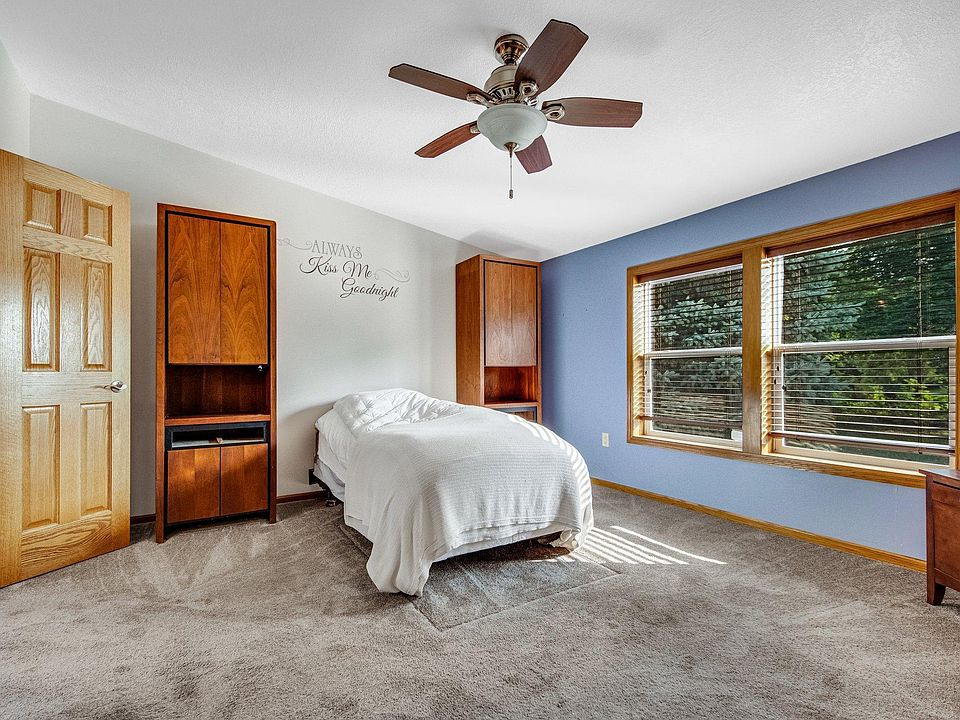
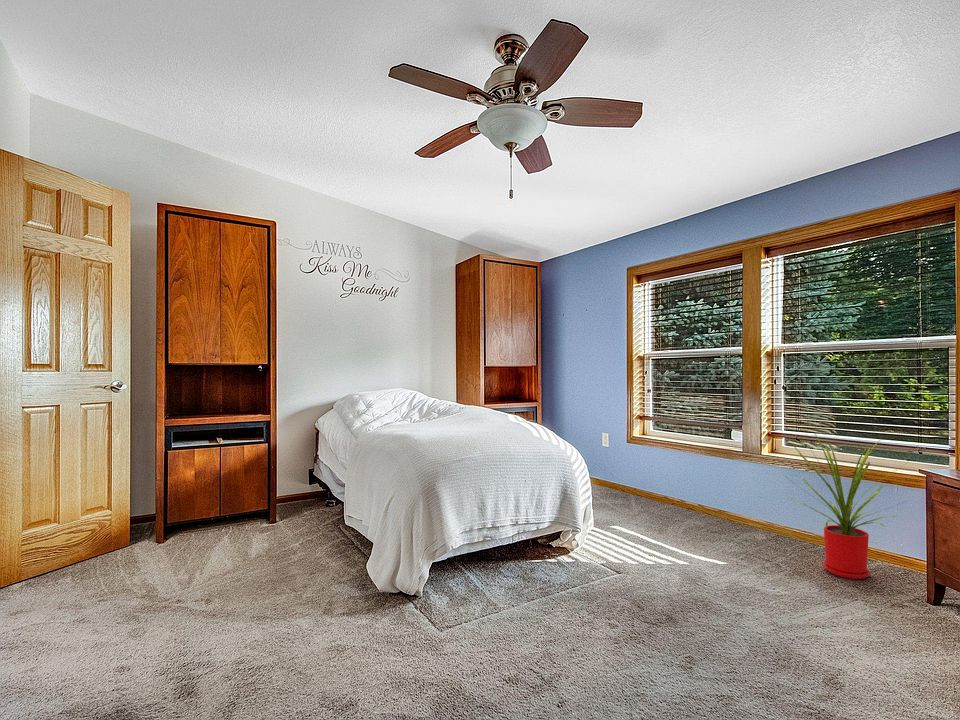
+ house plant [783,432,913,580]
